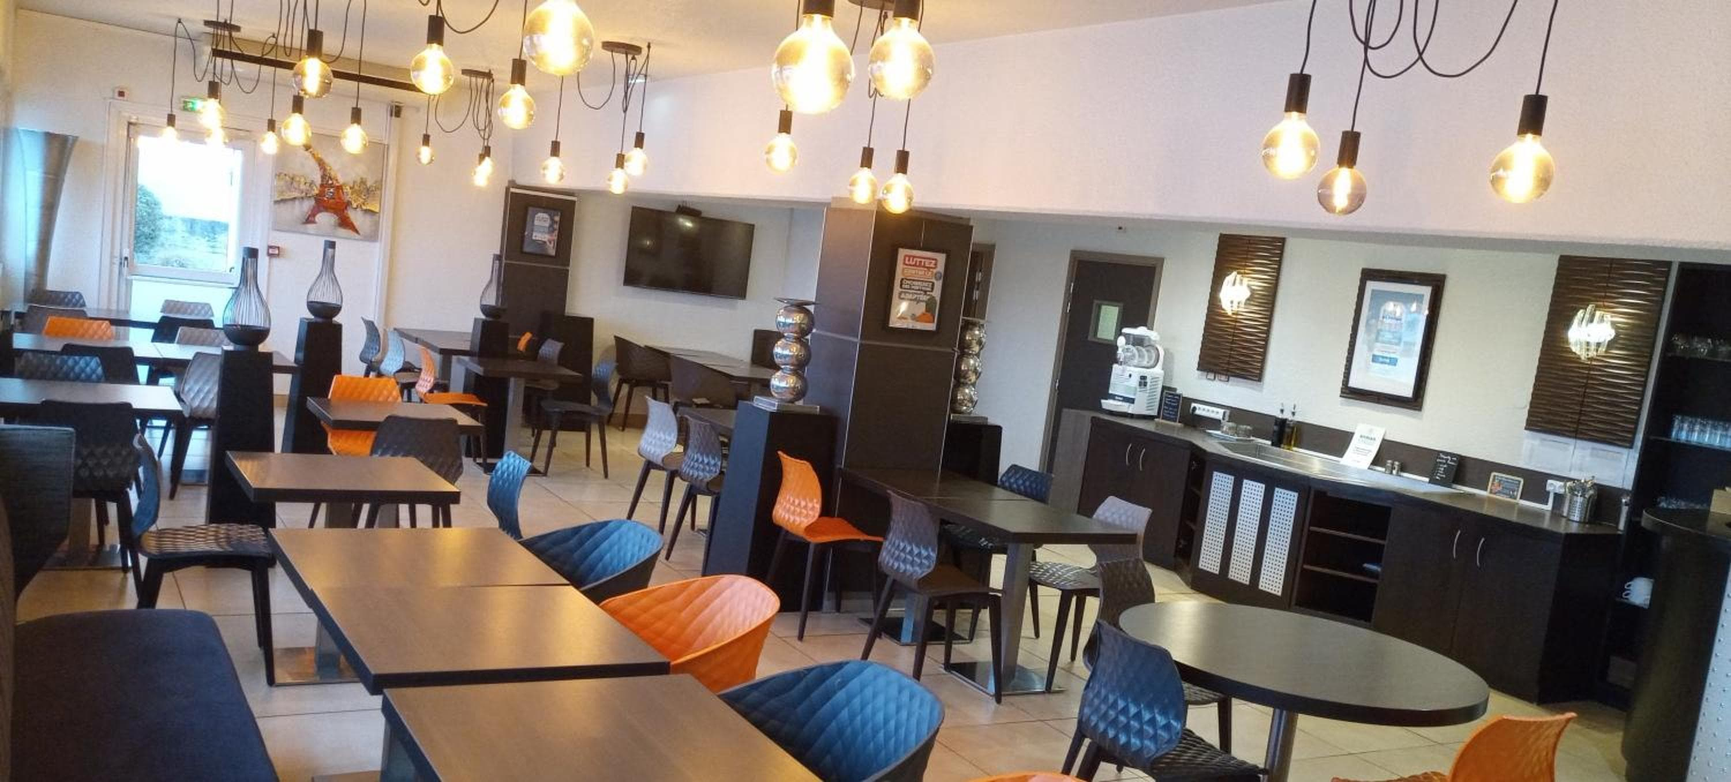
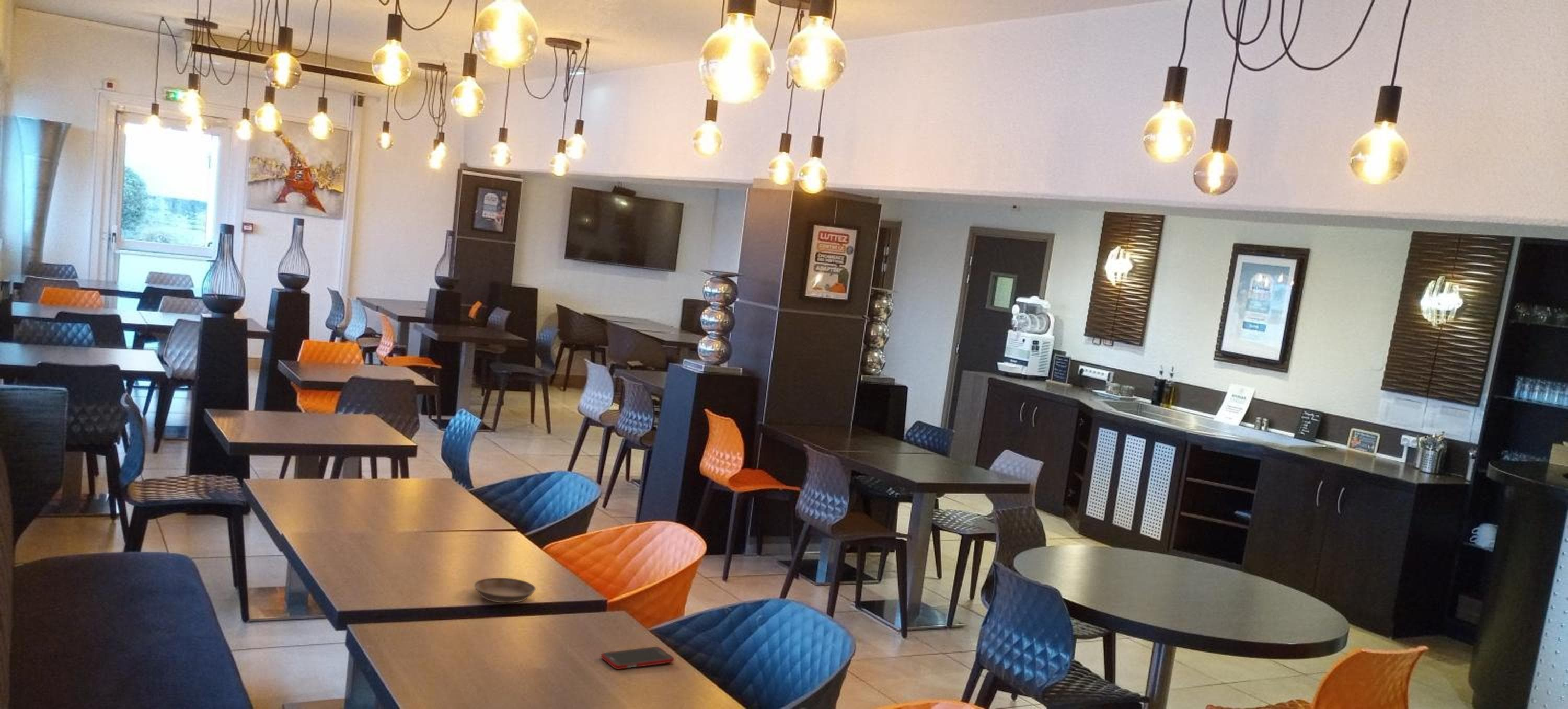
+ saucer [474,577,536,603]
+ cell phone [601,646,675,670]
